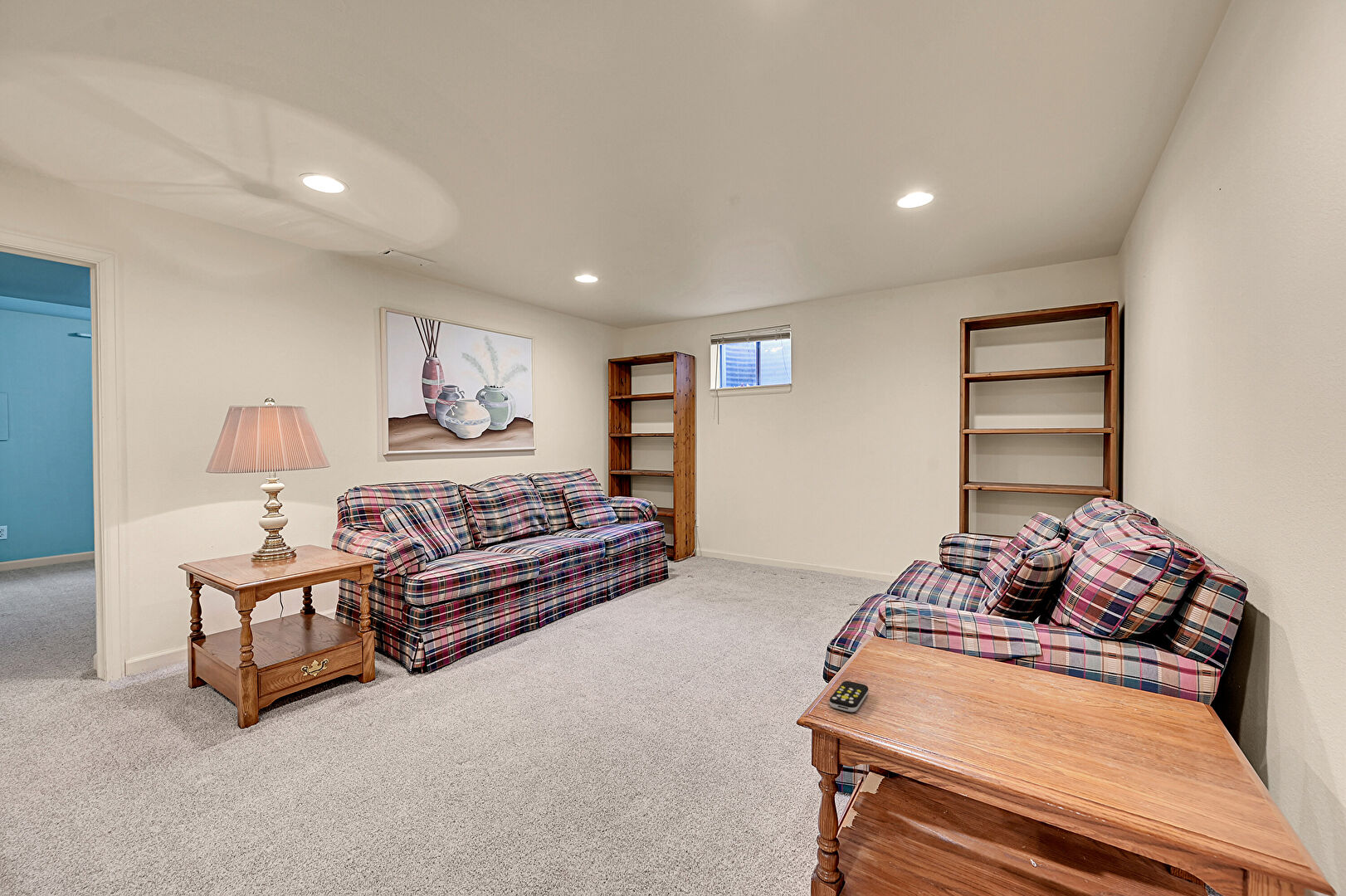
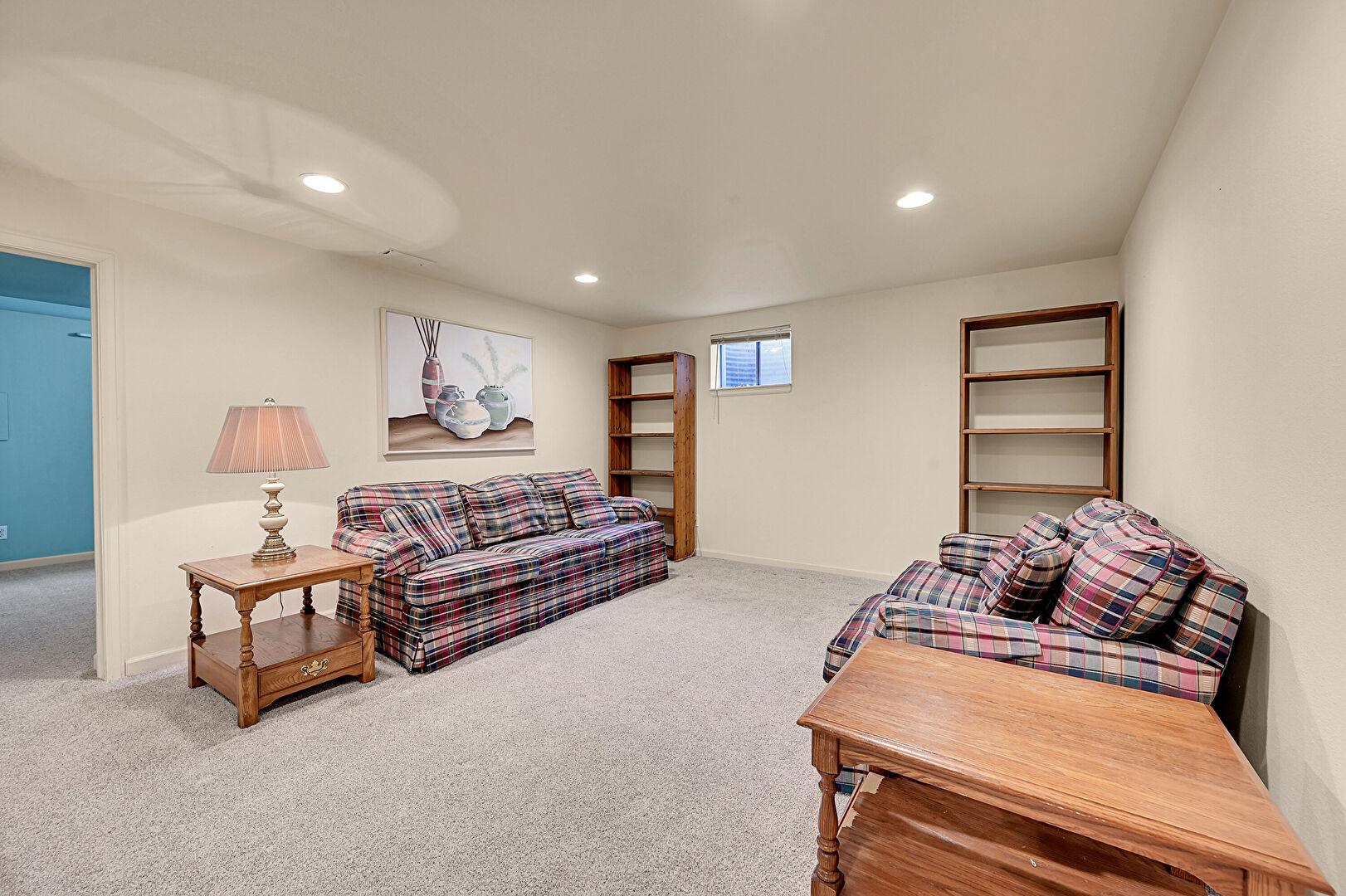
- remote control [828,680,870,713]
